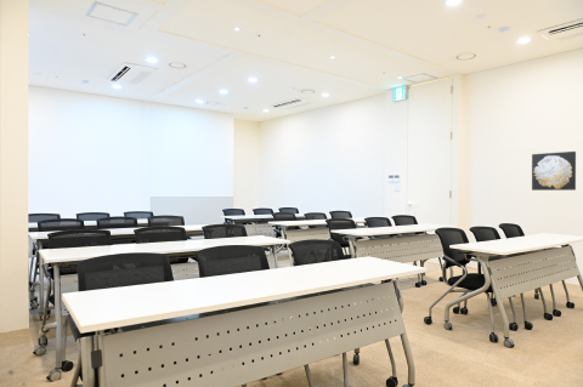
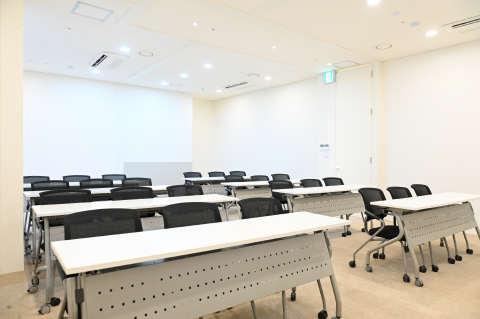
- wall art [531,150,577,192]
